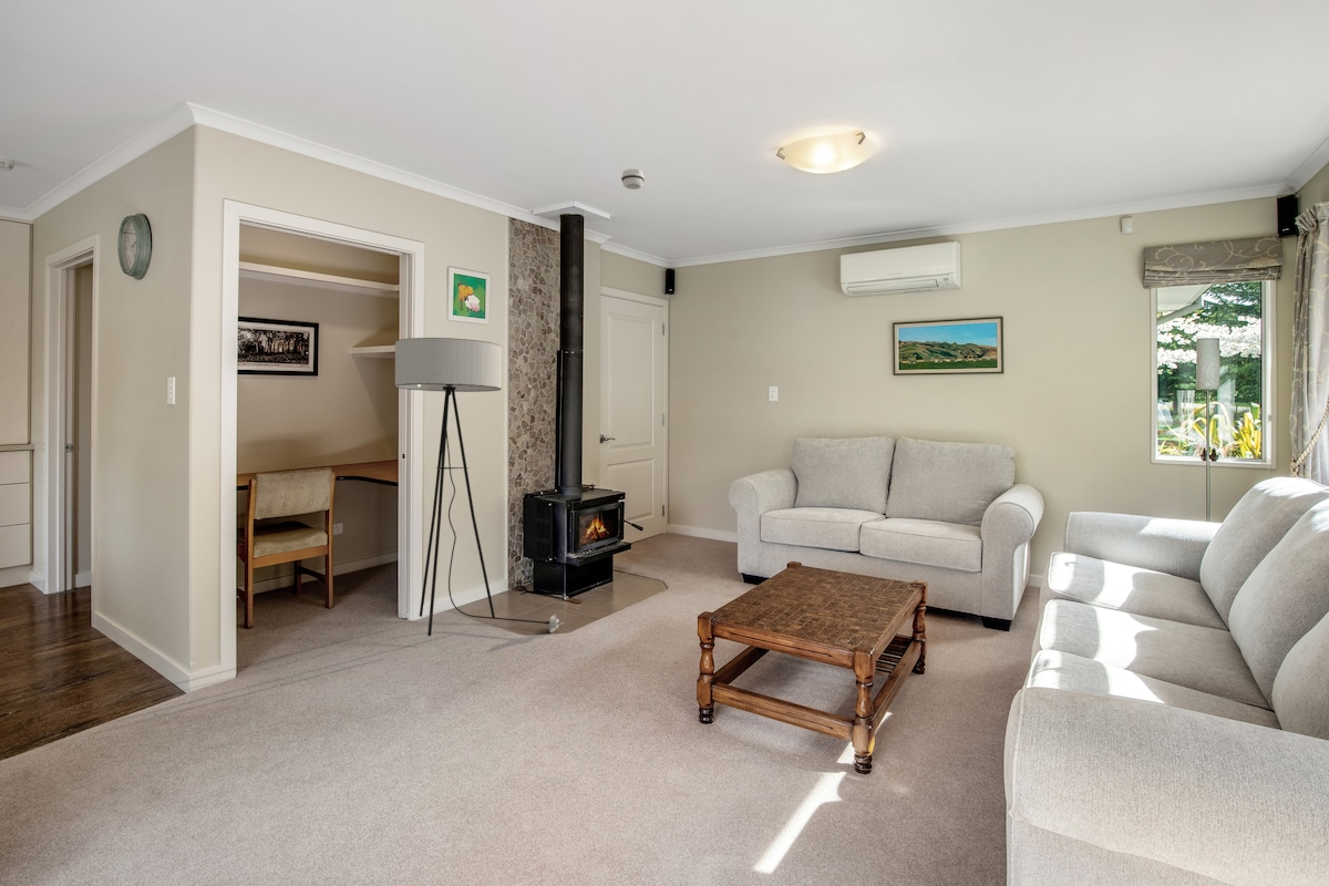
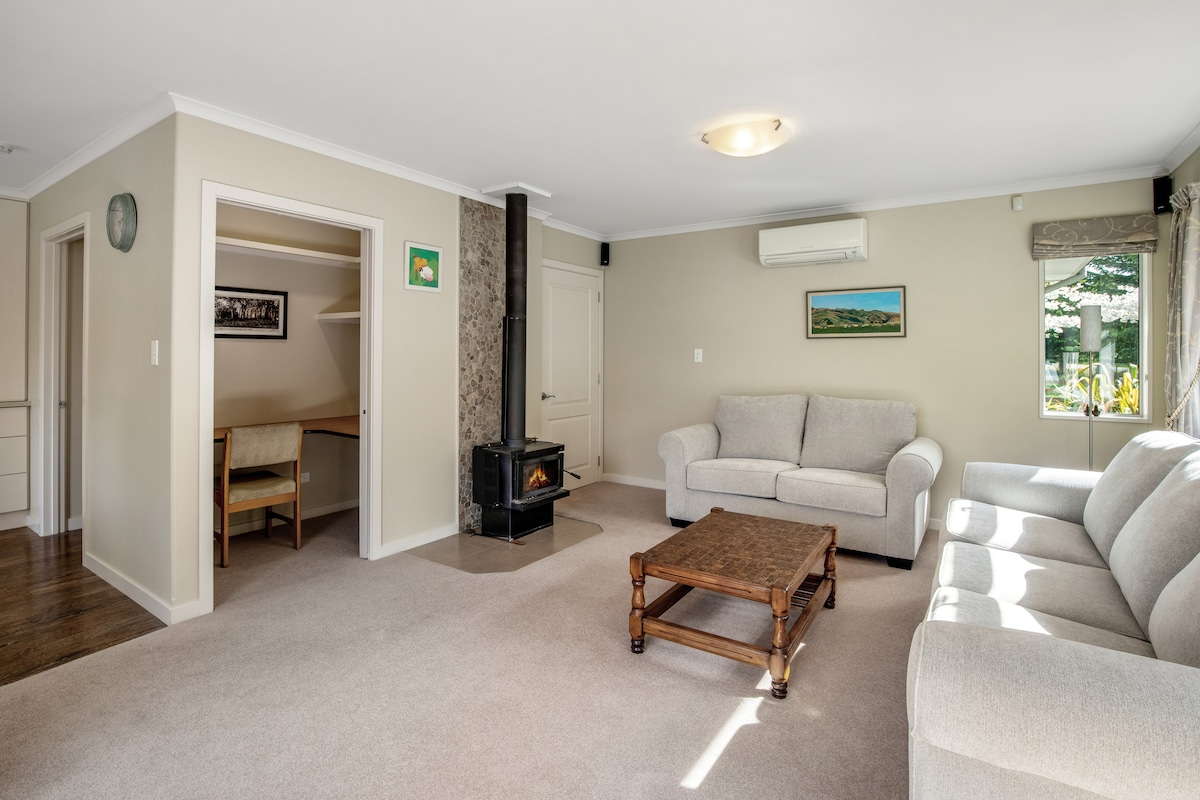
- smoke detector [620,168,646,190]
- floor lamp [394,337,565,637]
